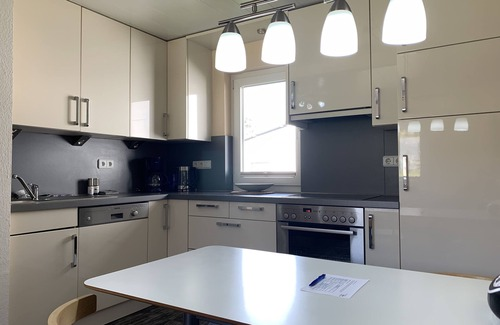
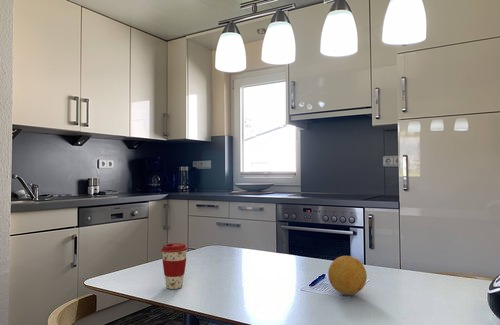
+ coffee cup [160,242,189,290]
+ fruit [327,255,368,296]
